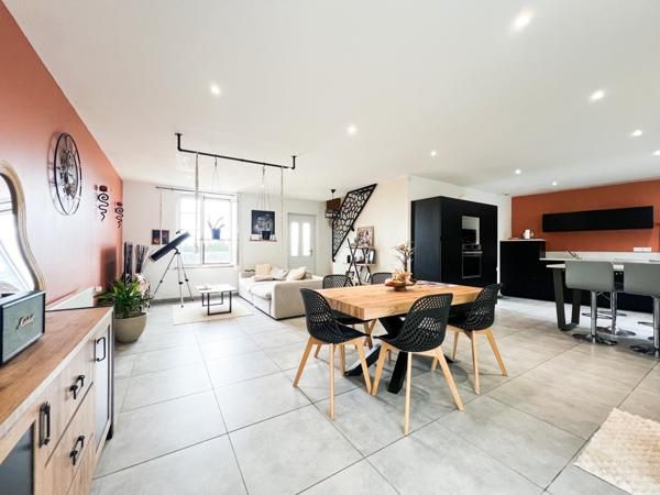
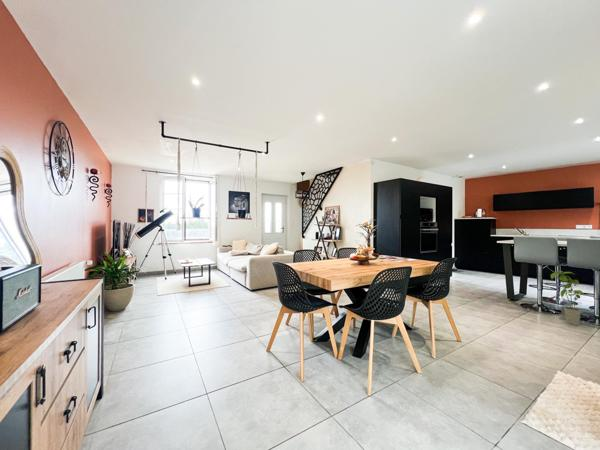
+ house plant [550,270,589,326]
